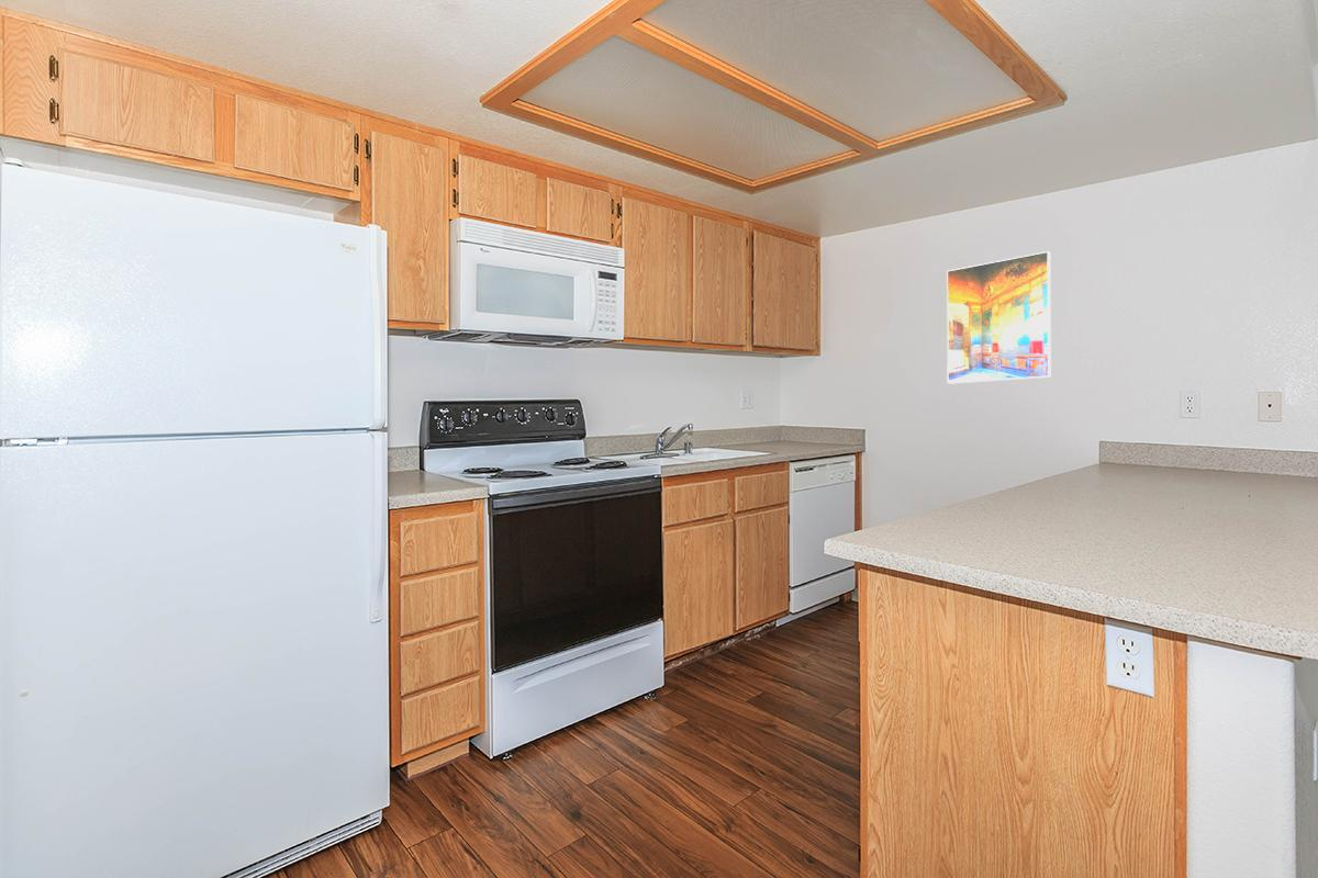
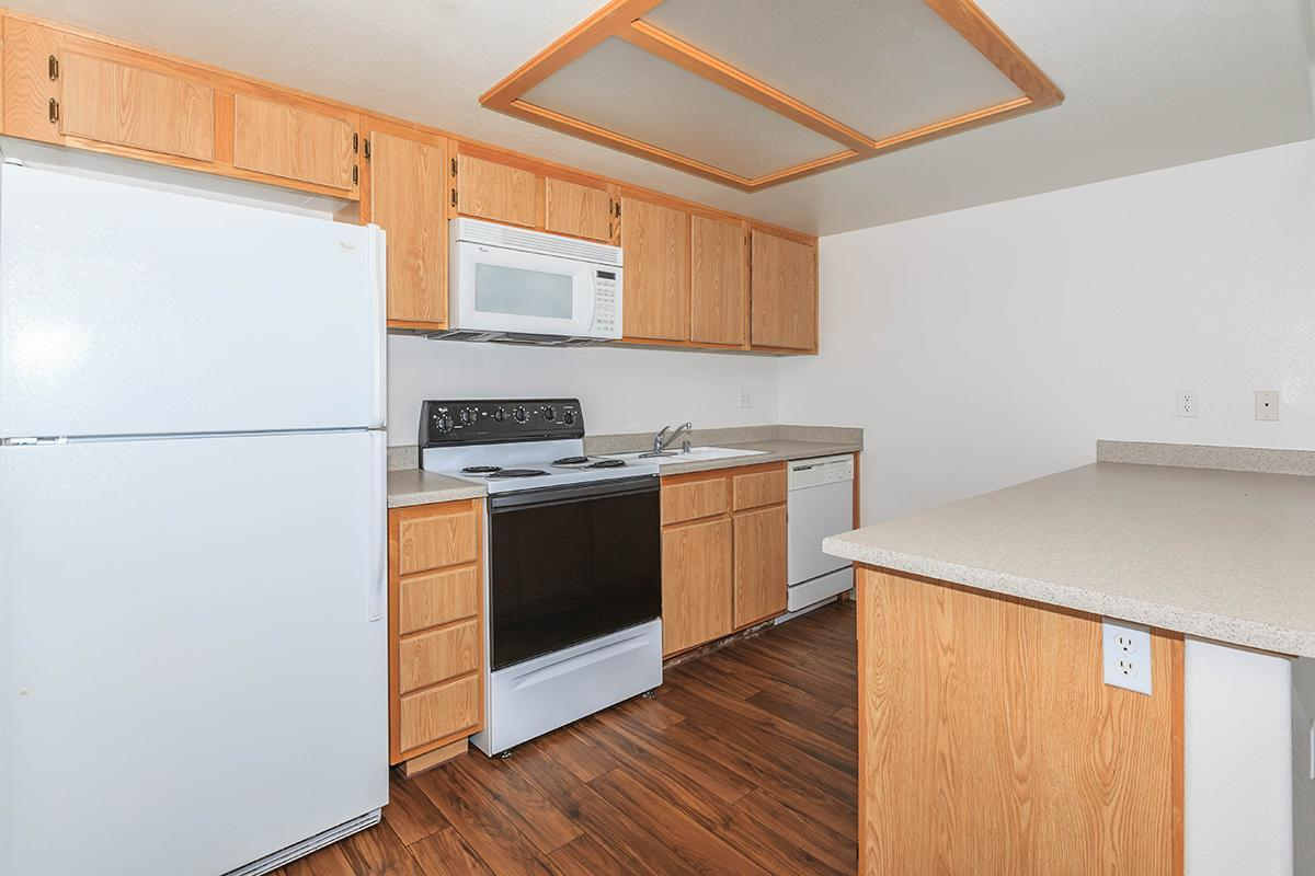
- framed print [946,250,1052,385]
